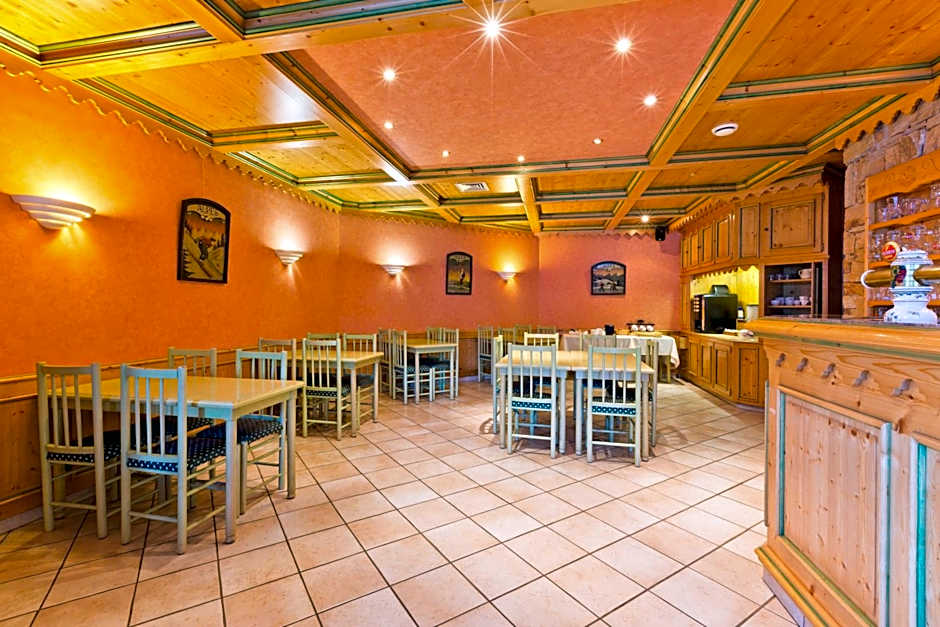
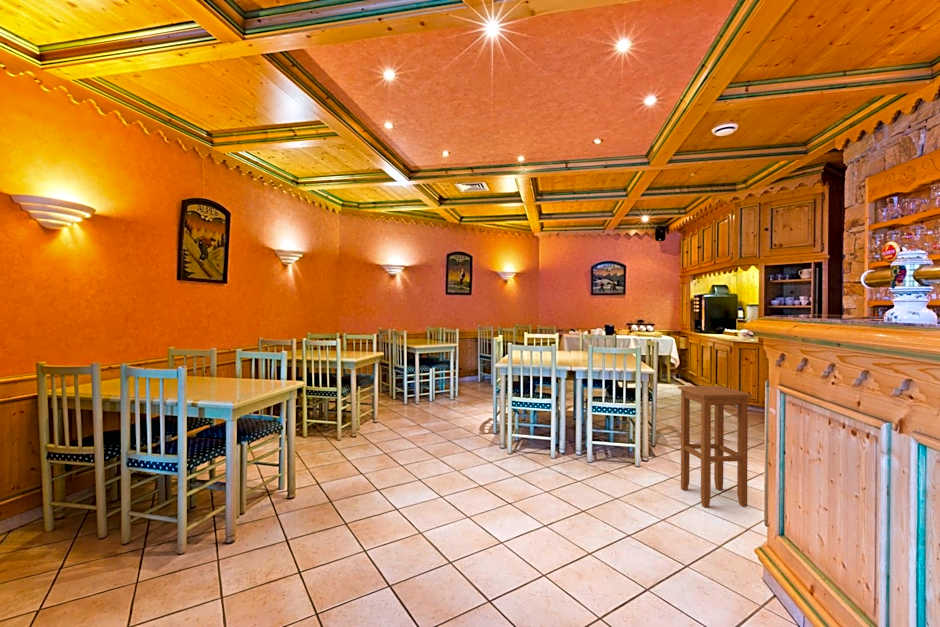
+ stool [677,385,753,508]
